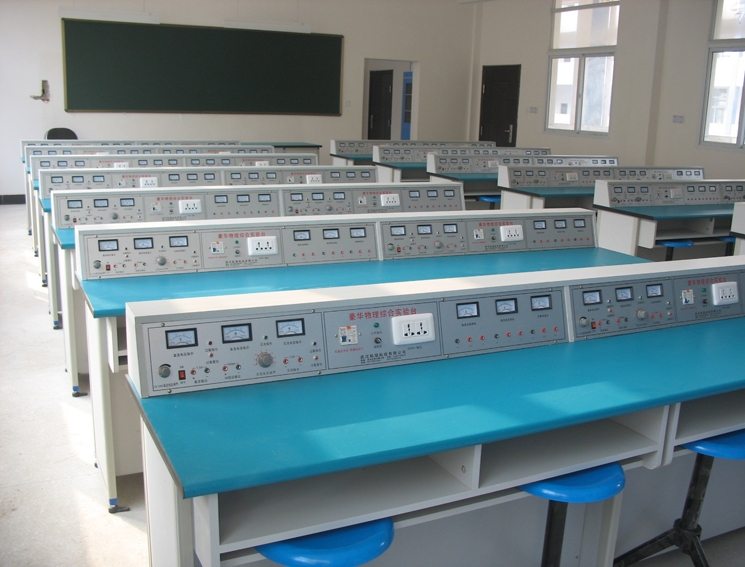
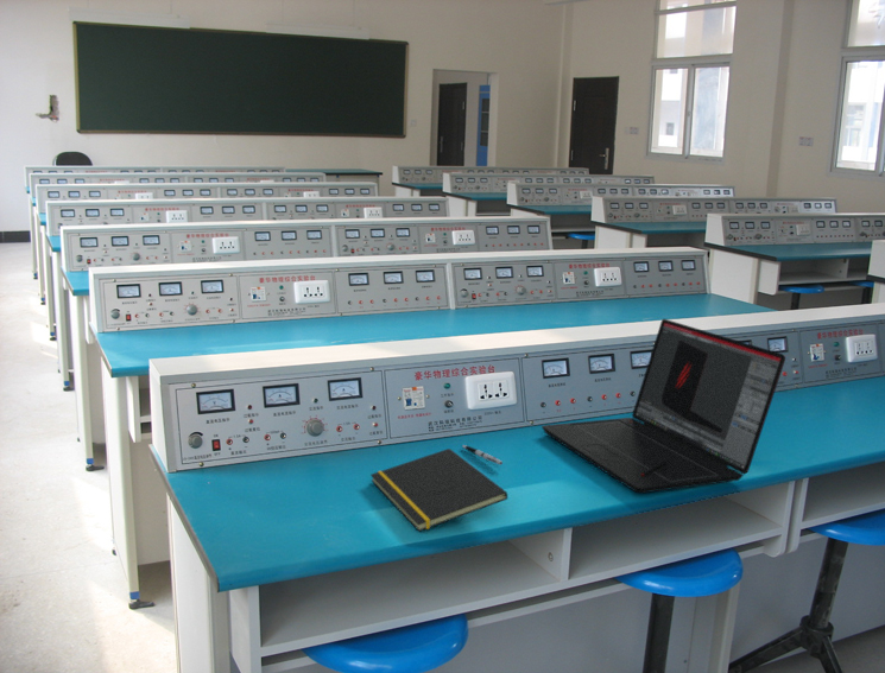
+ pen [461,444,504,465]
+ laptop [541,318,786,494]
+ notepad [369,447,508,533]
